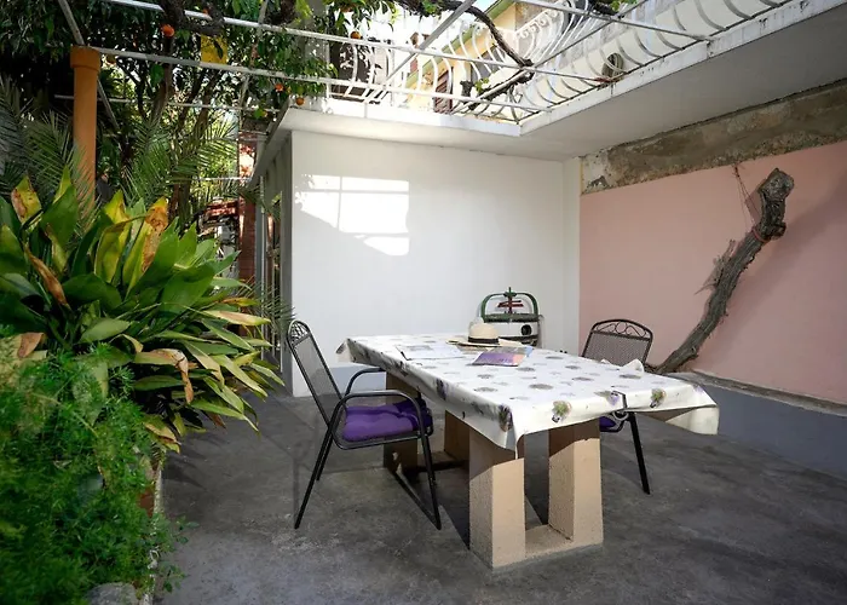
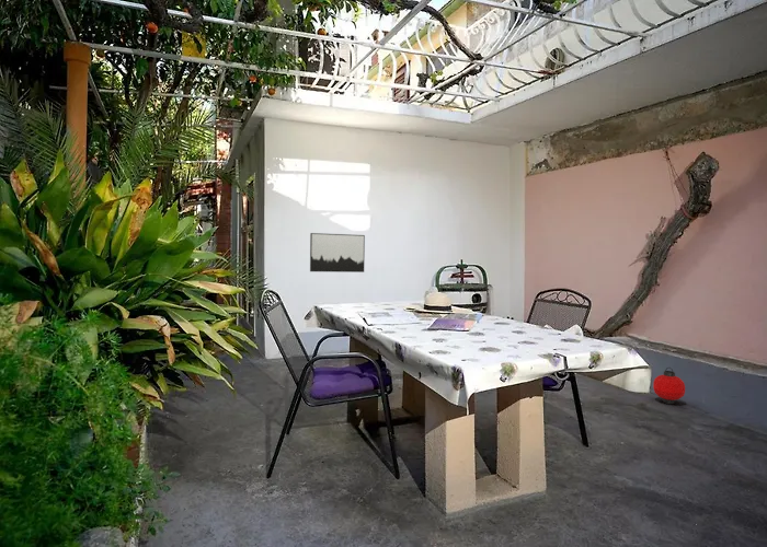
+ lantern [652,366,686,405]
+ wall art [309,232,366,274]
